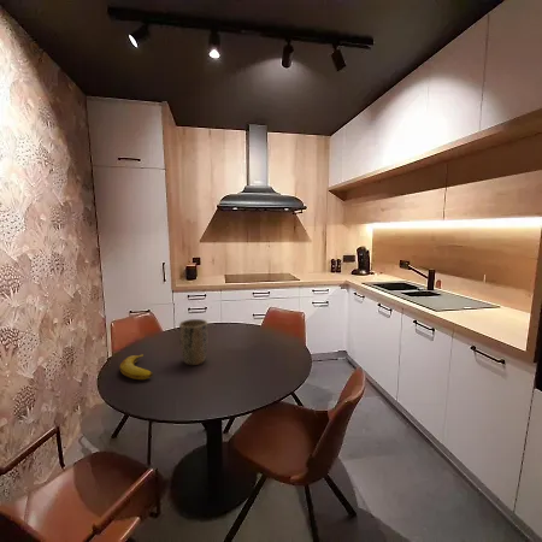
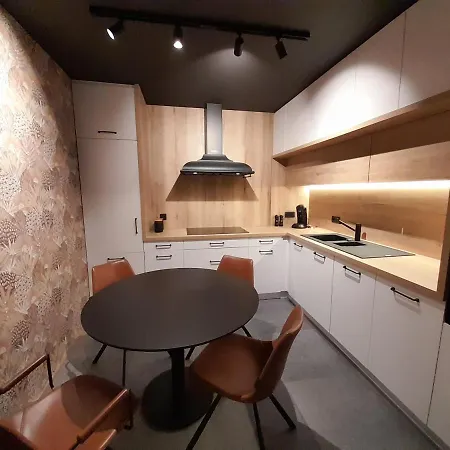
- plant pot [178,318,208,366]
- banana [118,353,154,381]
